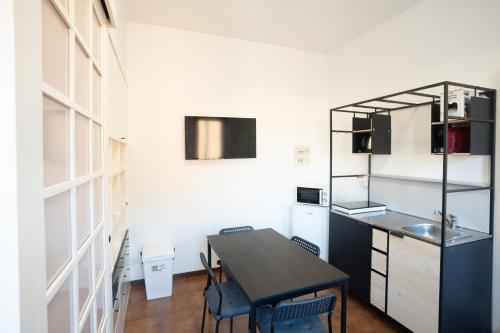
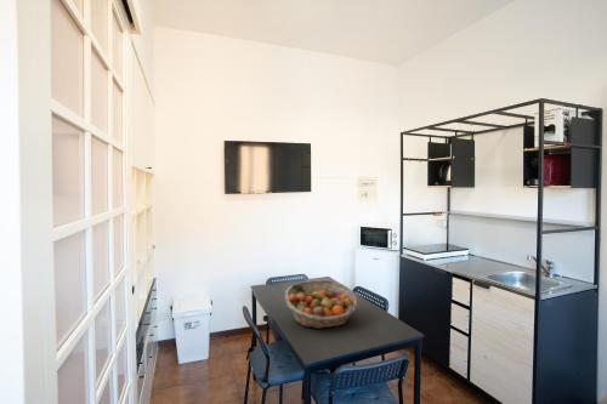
+ fruit basket [284,279,359,330]
